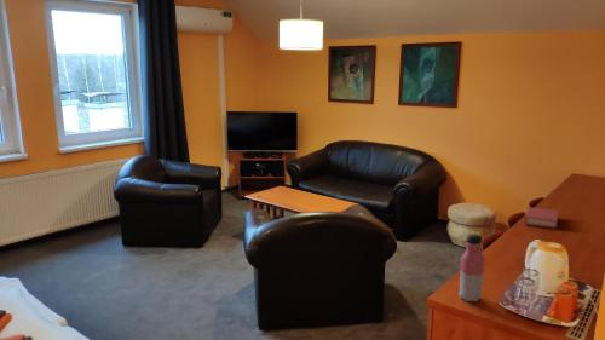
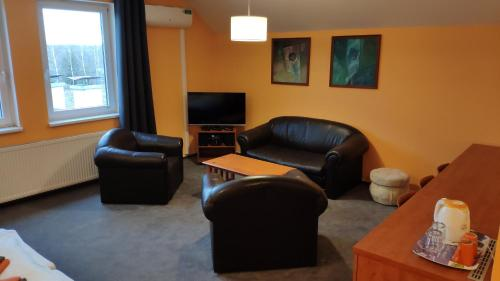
- water bottle [457,232,486,302]
- book [524,206,559,230]
